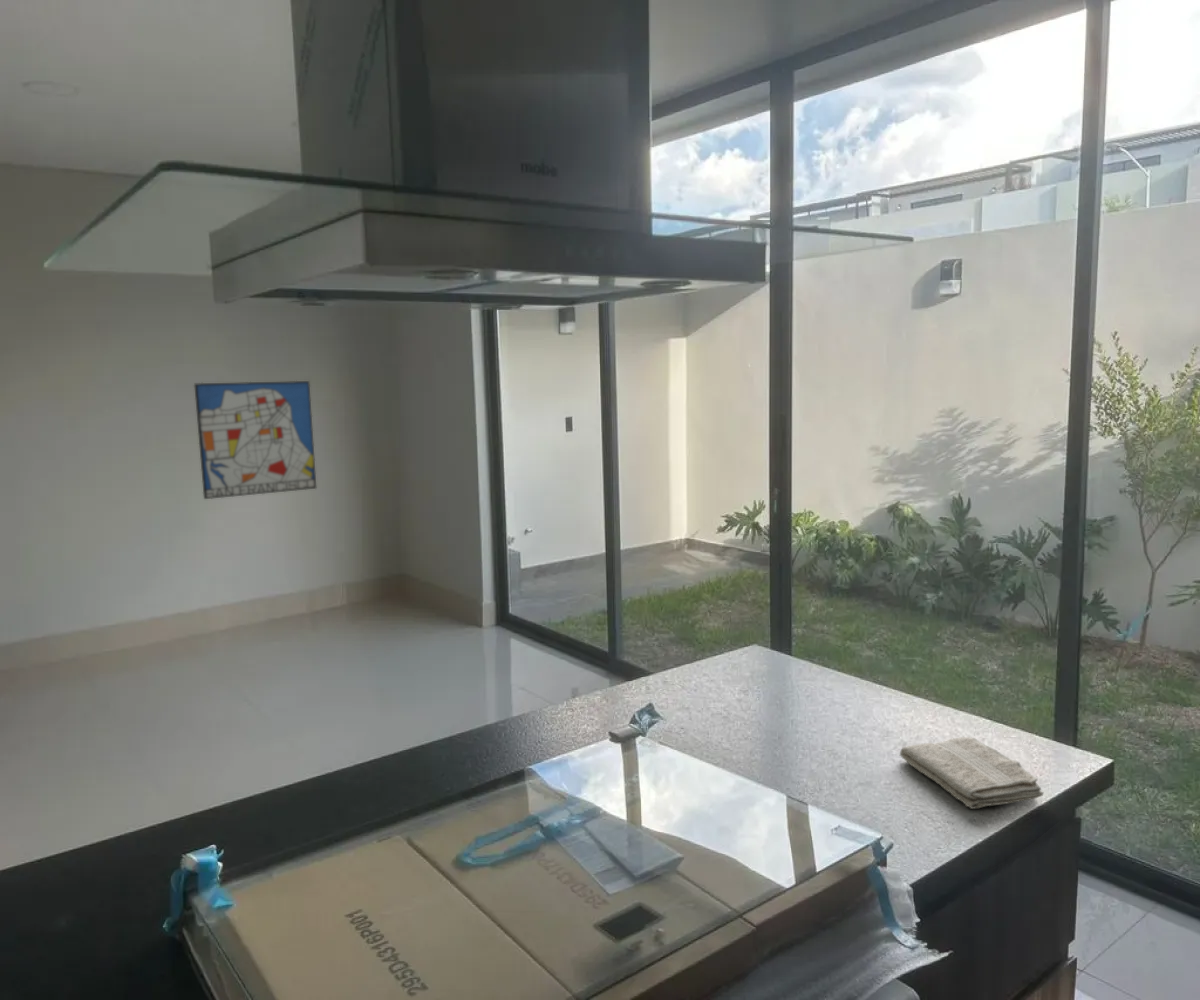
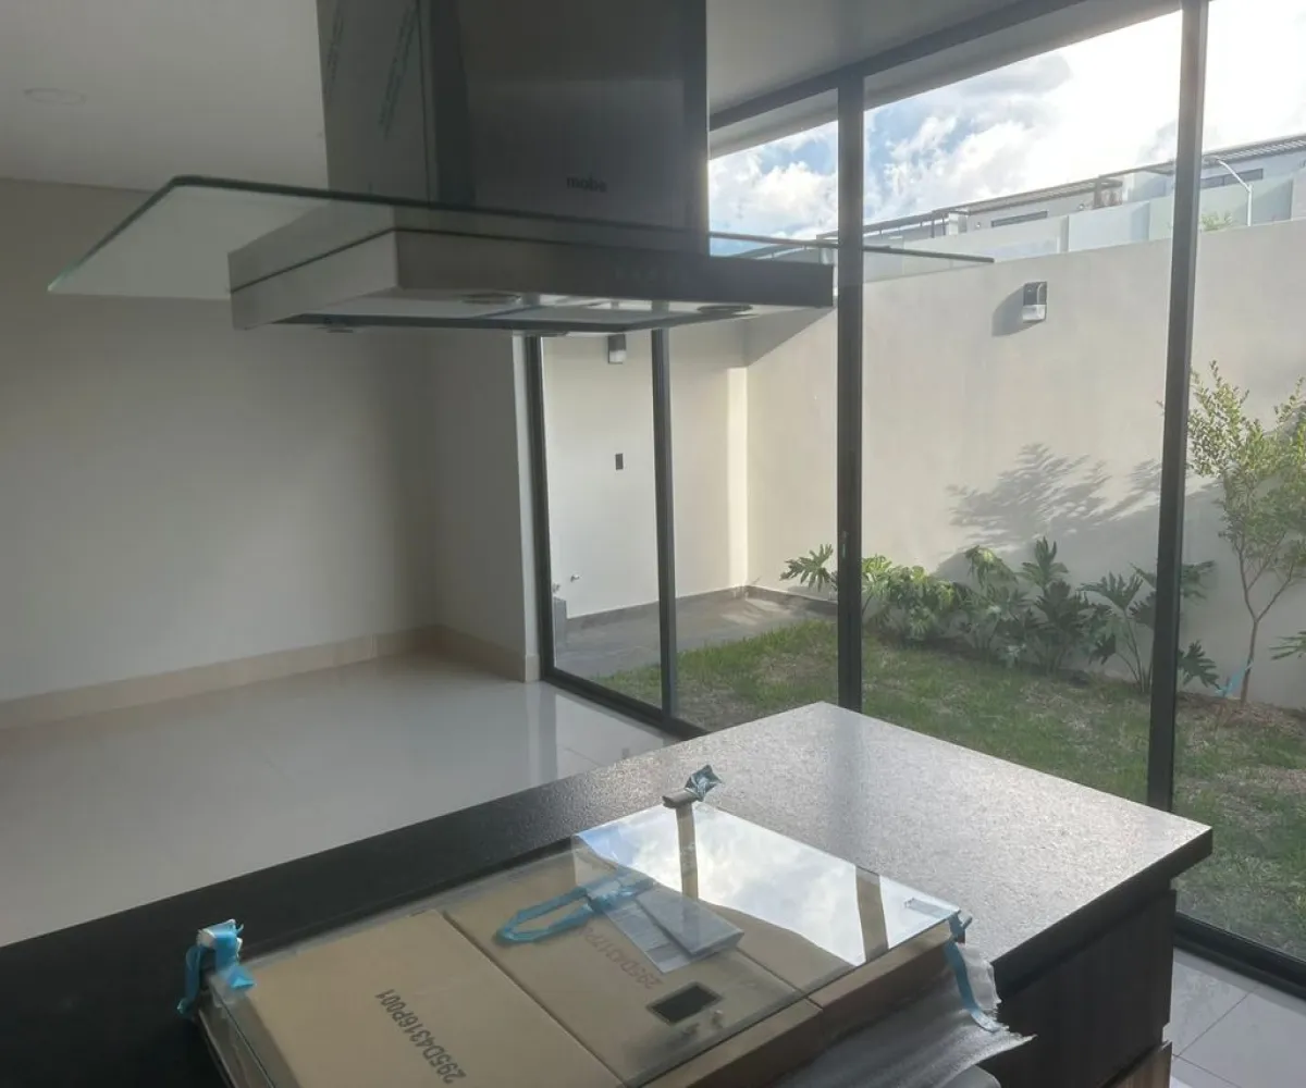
- washcloth [899,736,1044,810]
- wall art [193,380,317,500]
